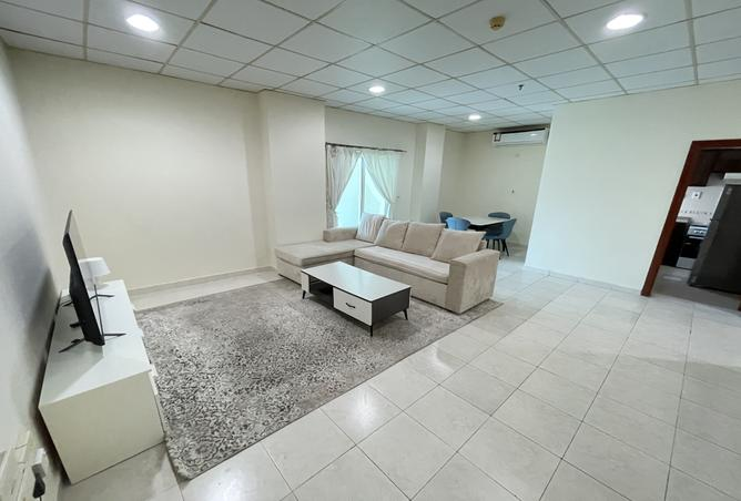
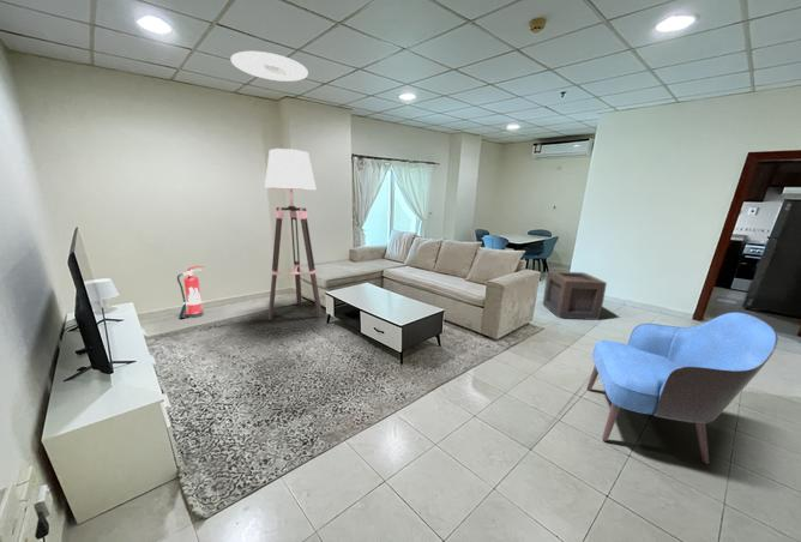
+ ceiling light [229,50,309,83]
+ fire extinguisher [176,265,205,319]
+ wooden crate [542,270,608,321]
+ floor lamp [264,147,324,321]
+ armchair [586,311,778,465]
